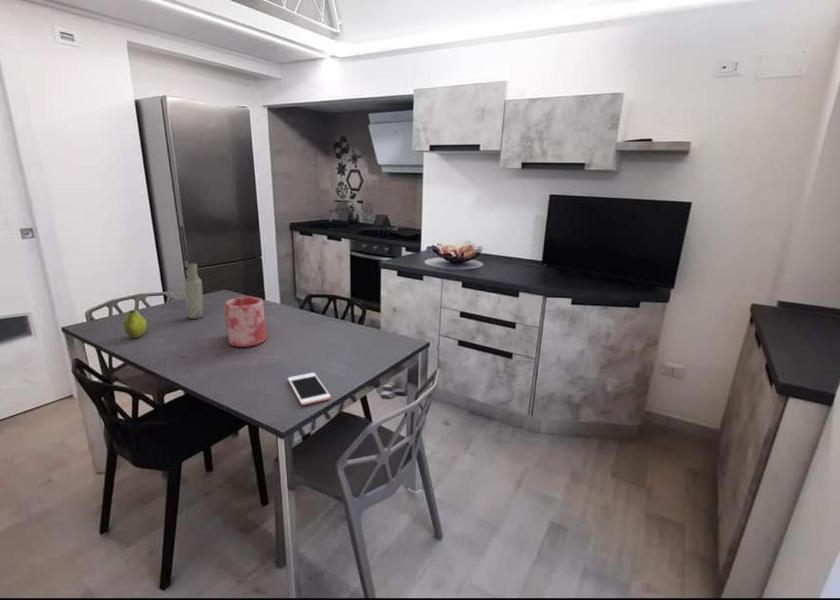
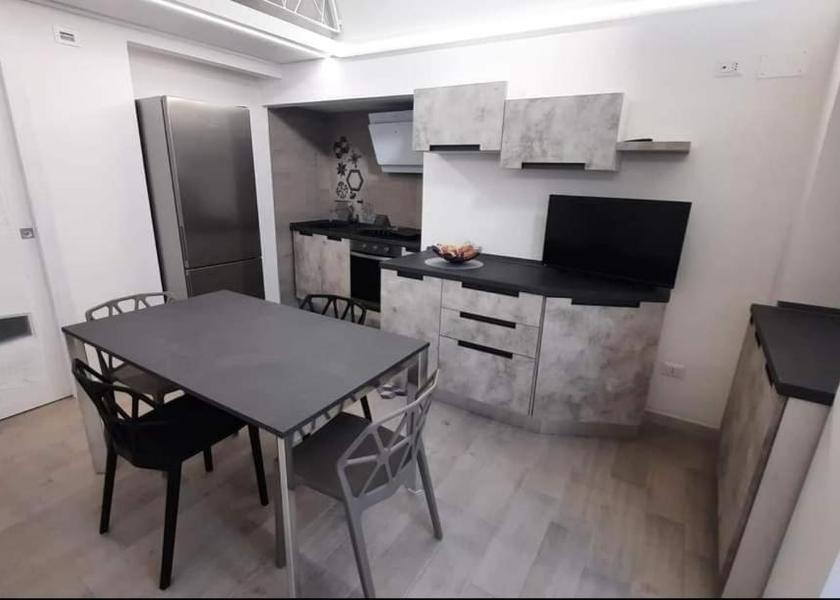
- fruit [122,309,147,339]
- cell phone [287,372,332,406]
- bottle [184,262,204,320]
- vase [224,296,267,348]
